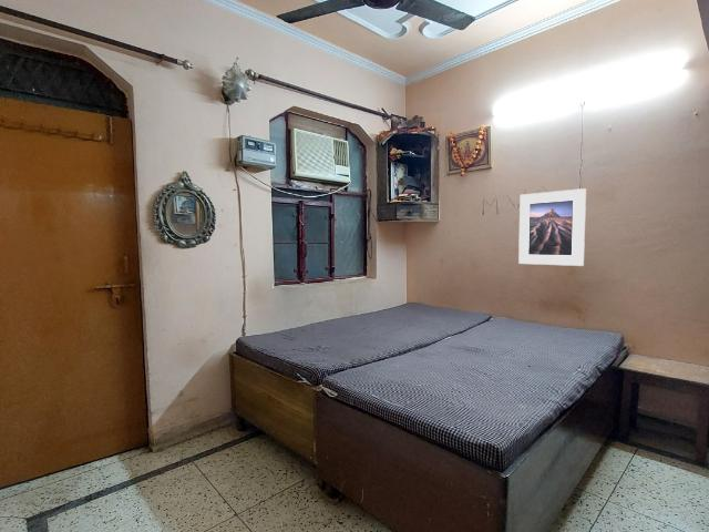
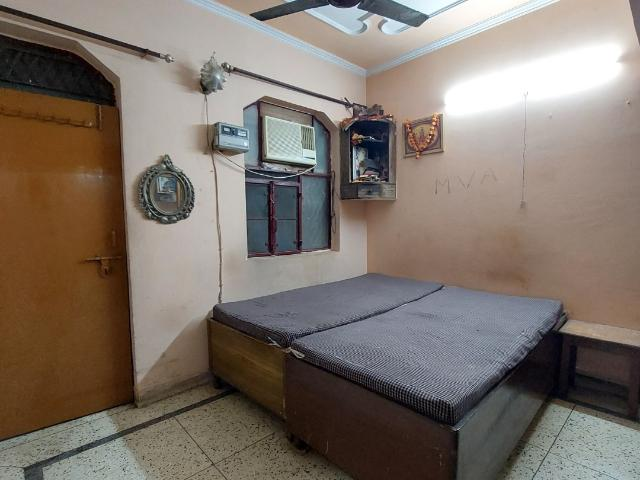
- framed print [517,187,587,267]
